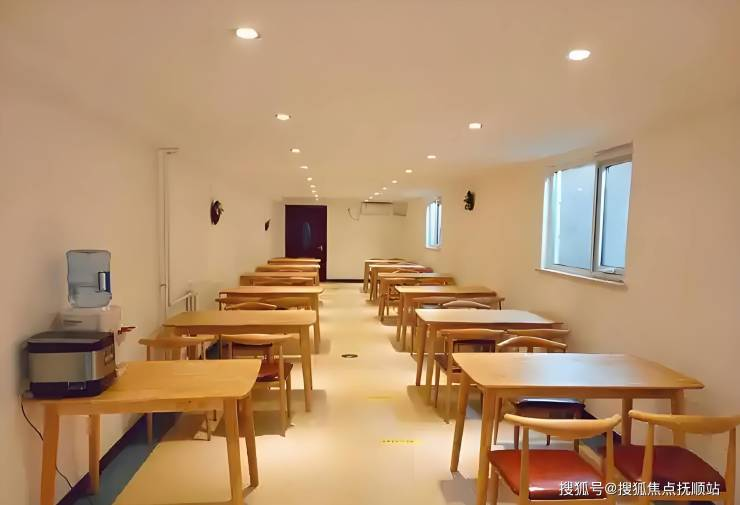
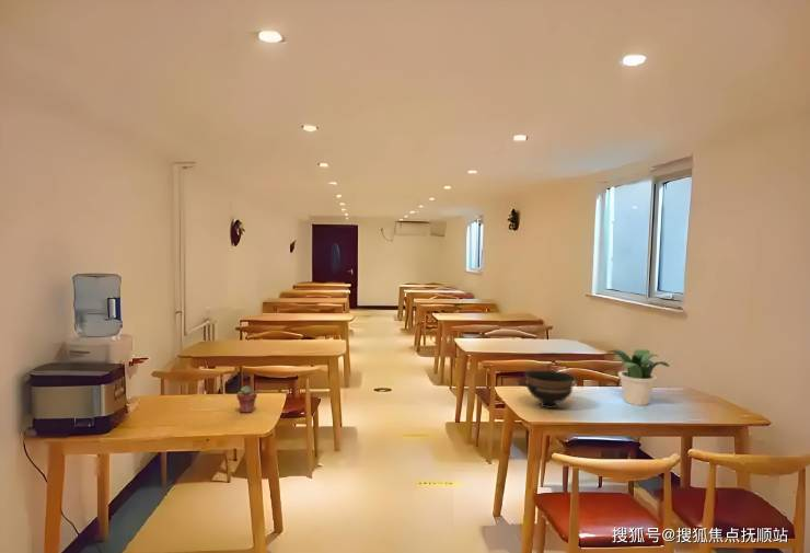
+ potted succulent [235,384,258,414]
+ potted plant [605,348,671,406]
+ bowl [519,369,580,410]
